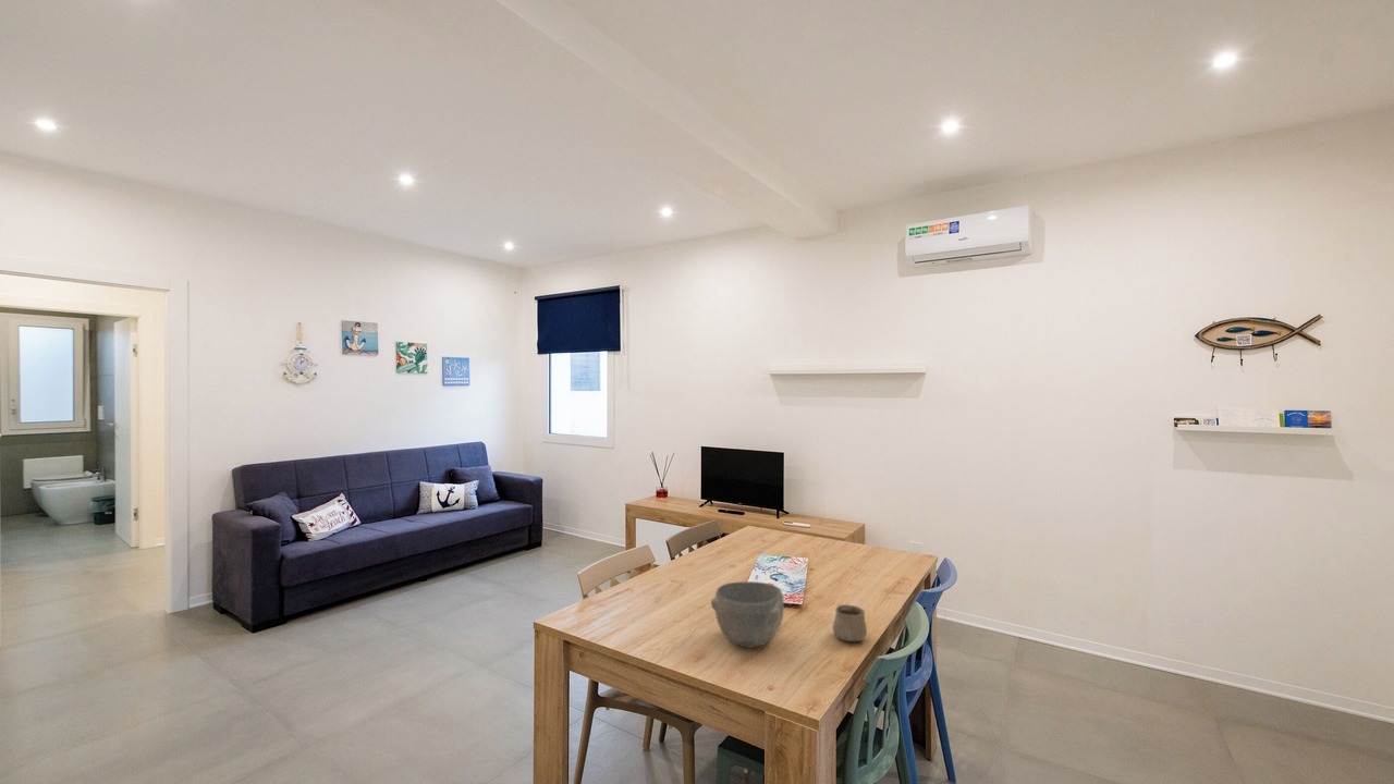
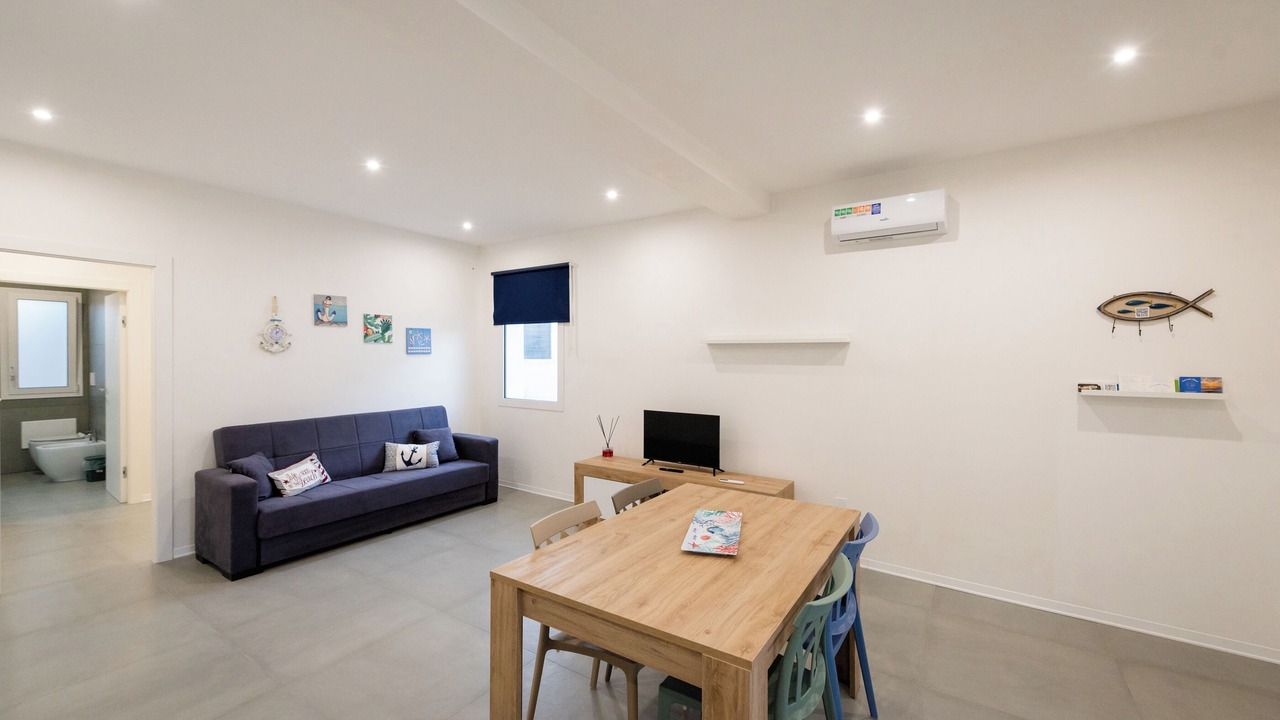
- cup [832,603,868,642]
- bowl [710,580,785,649]
